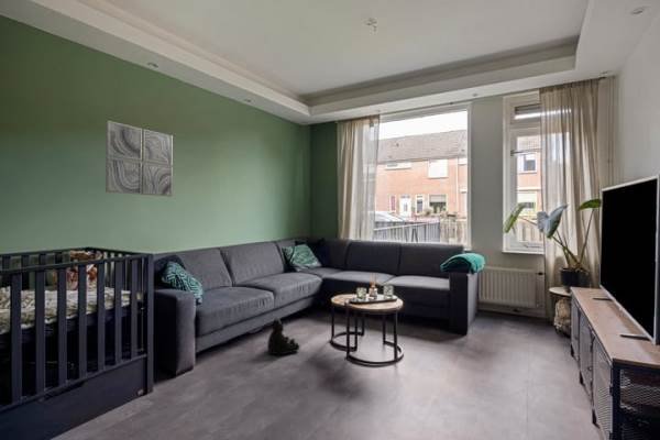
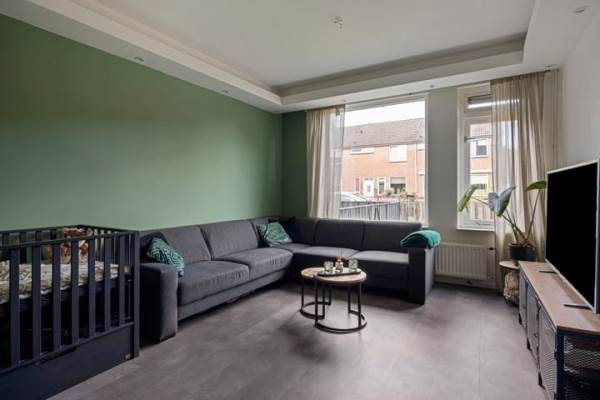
- wall art [105,120,174,198]
- plush toy [266,317,301,355]
